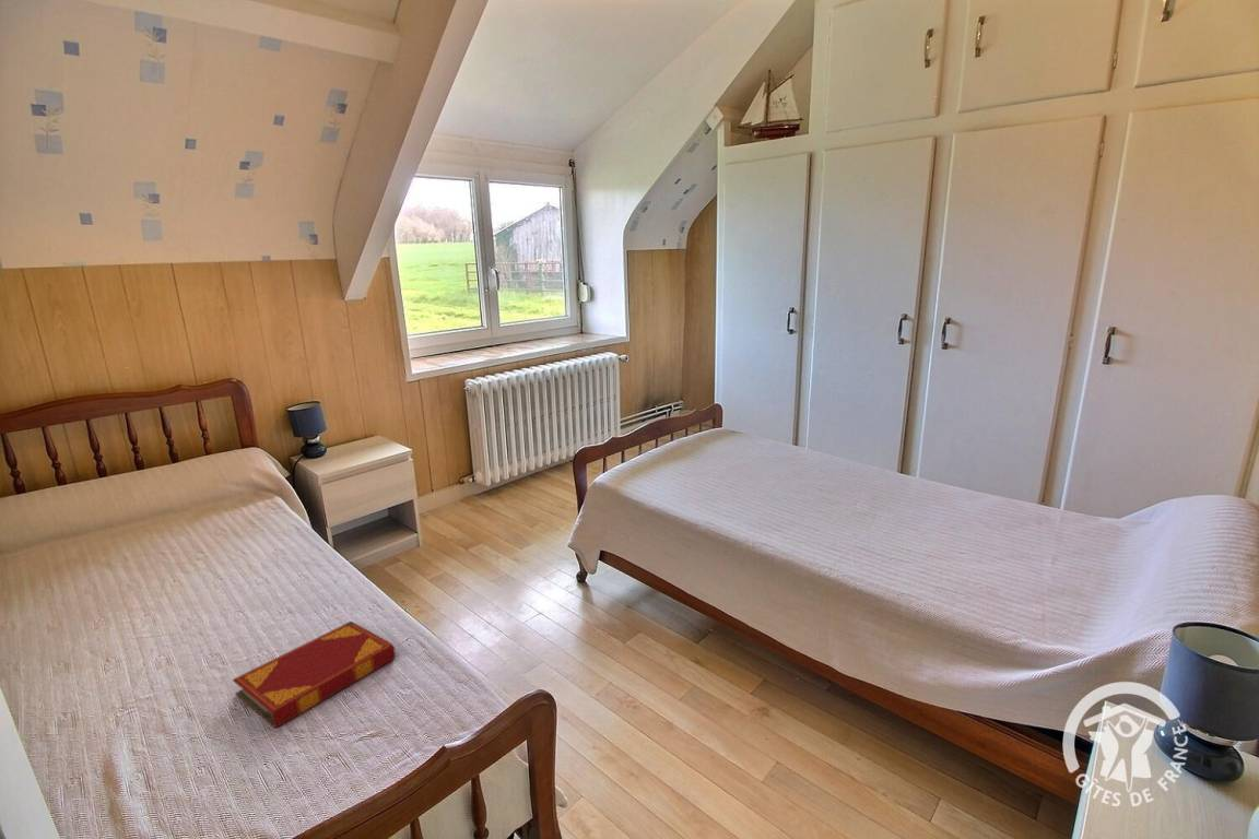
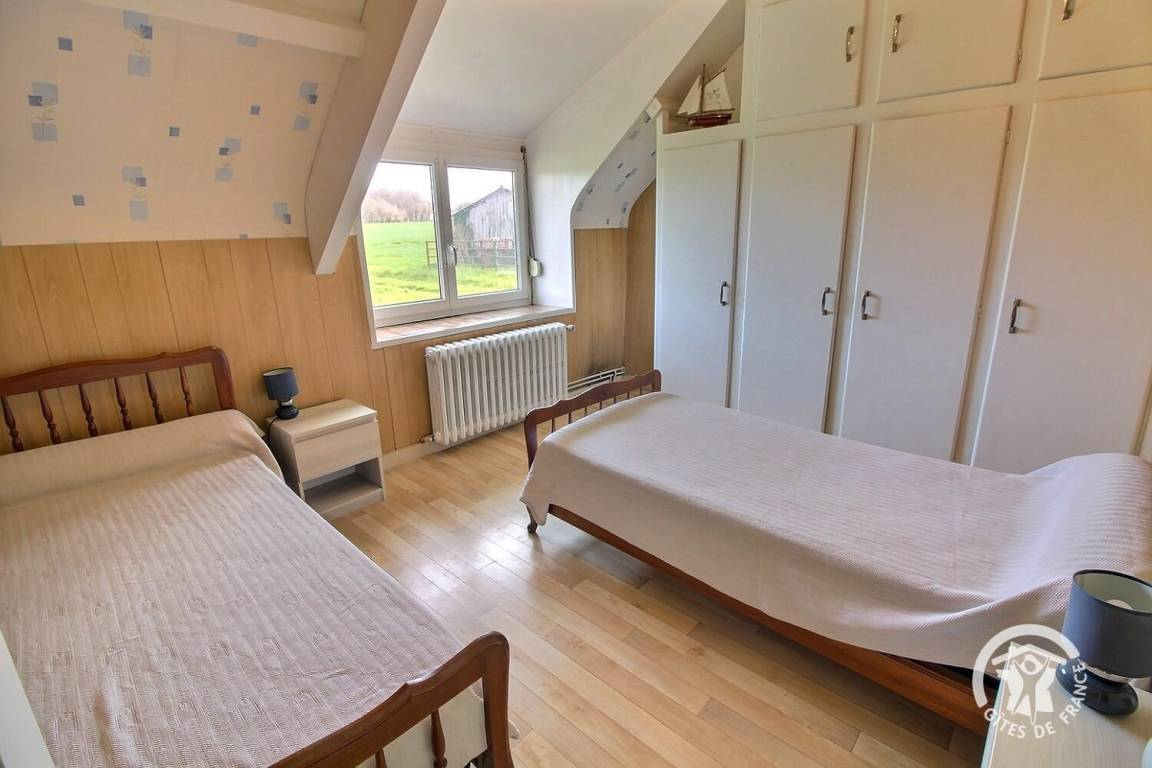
- hardback book [232,621,397,729]
